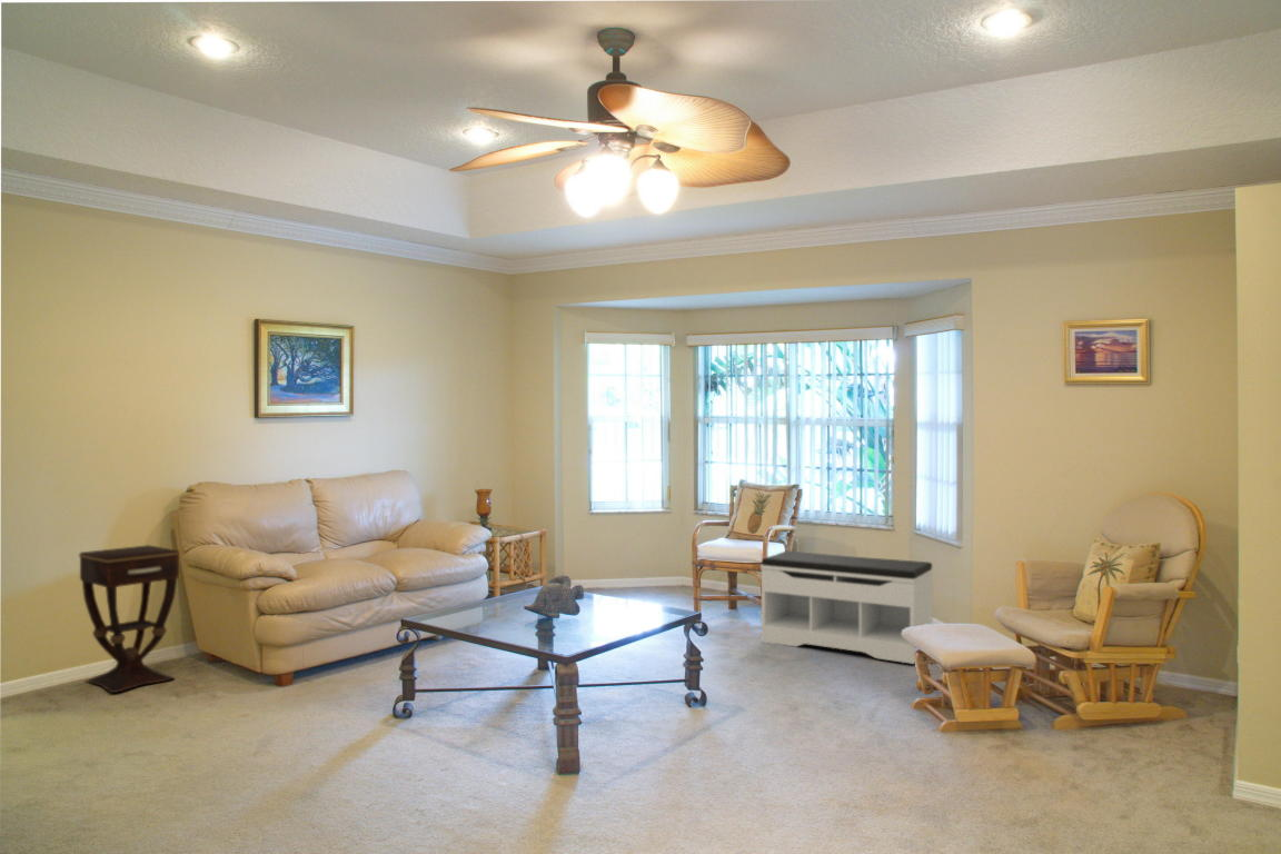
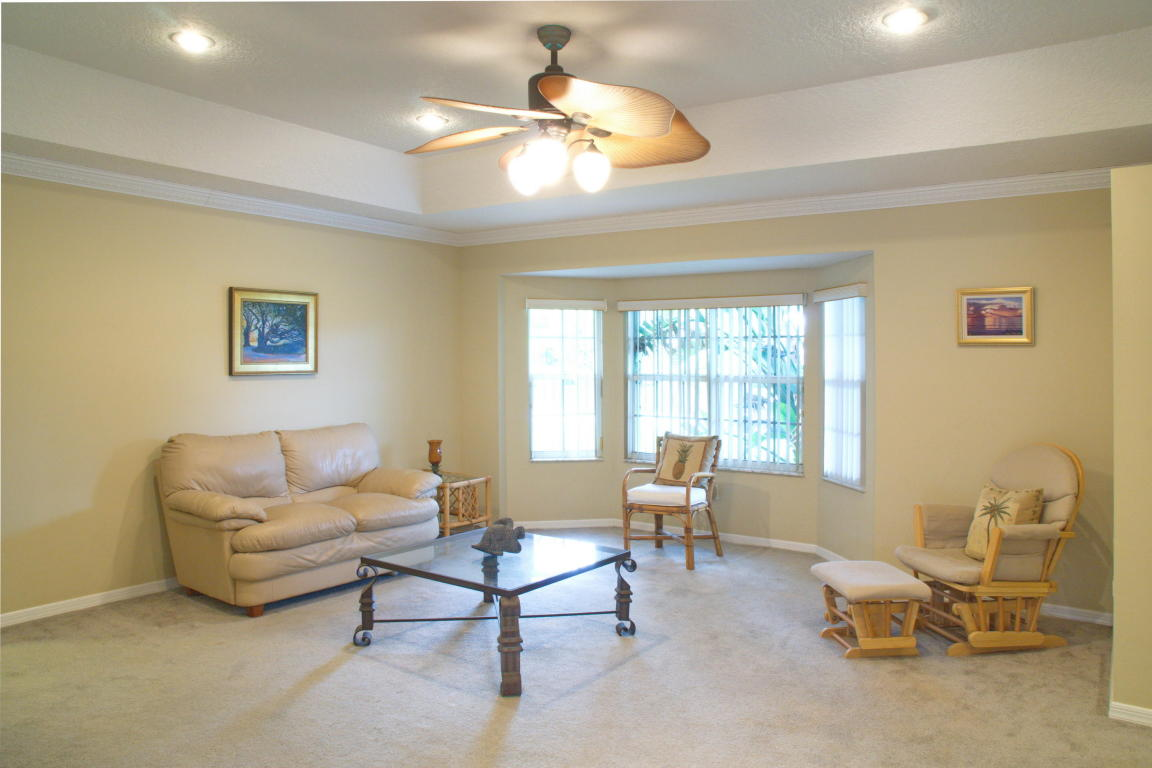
- side table [78,544,181,694]
- bench [759,549,934,665]
